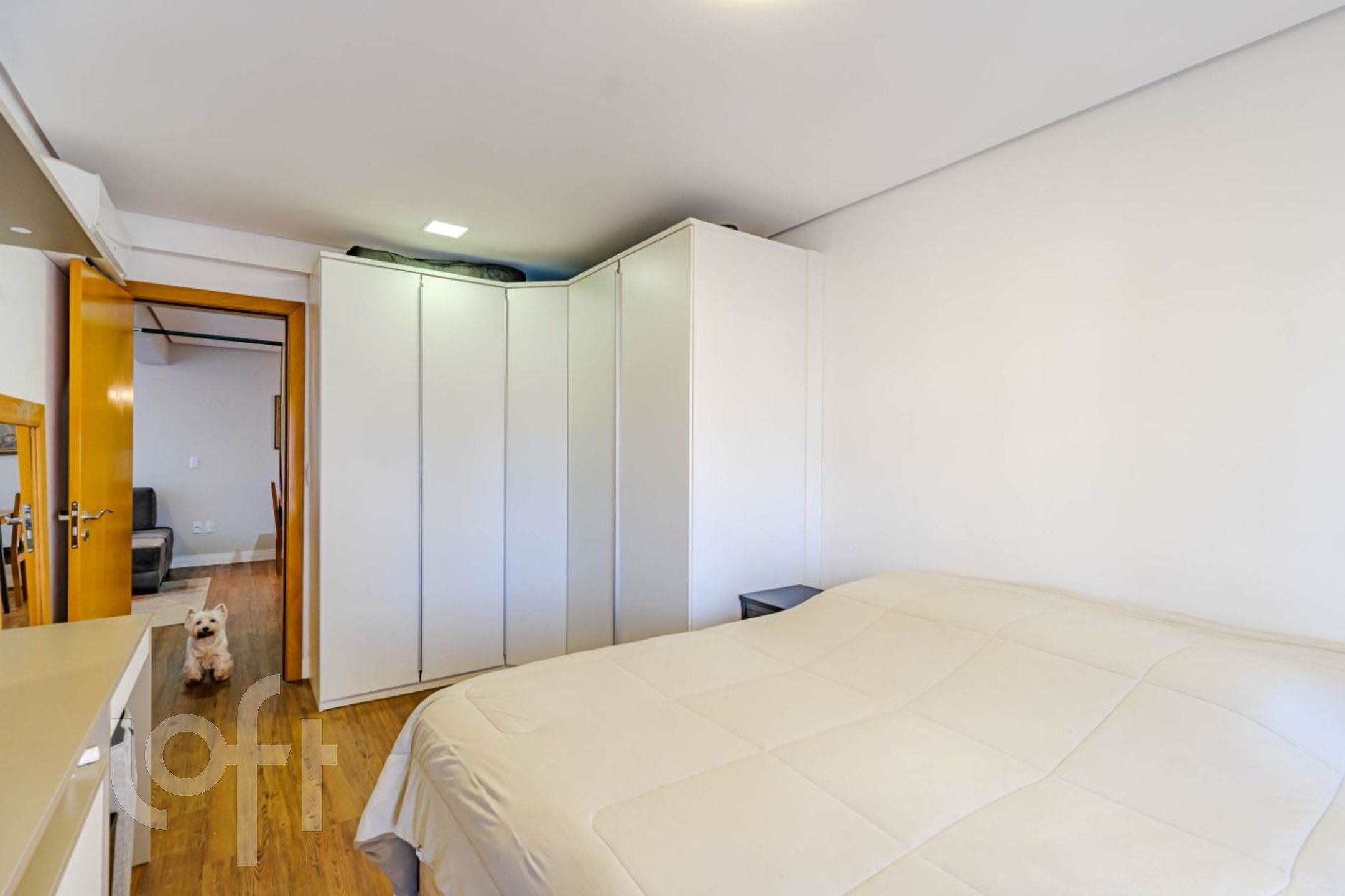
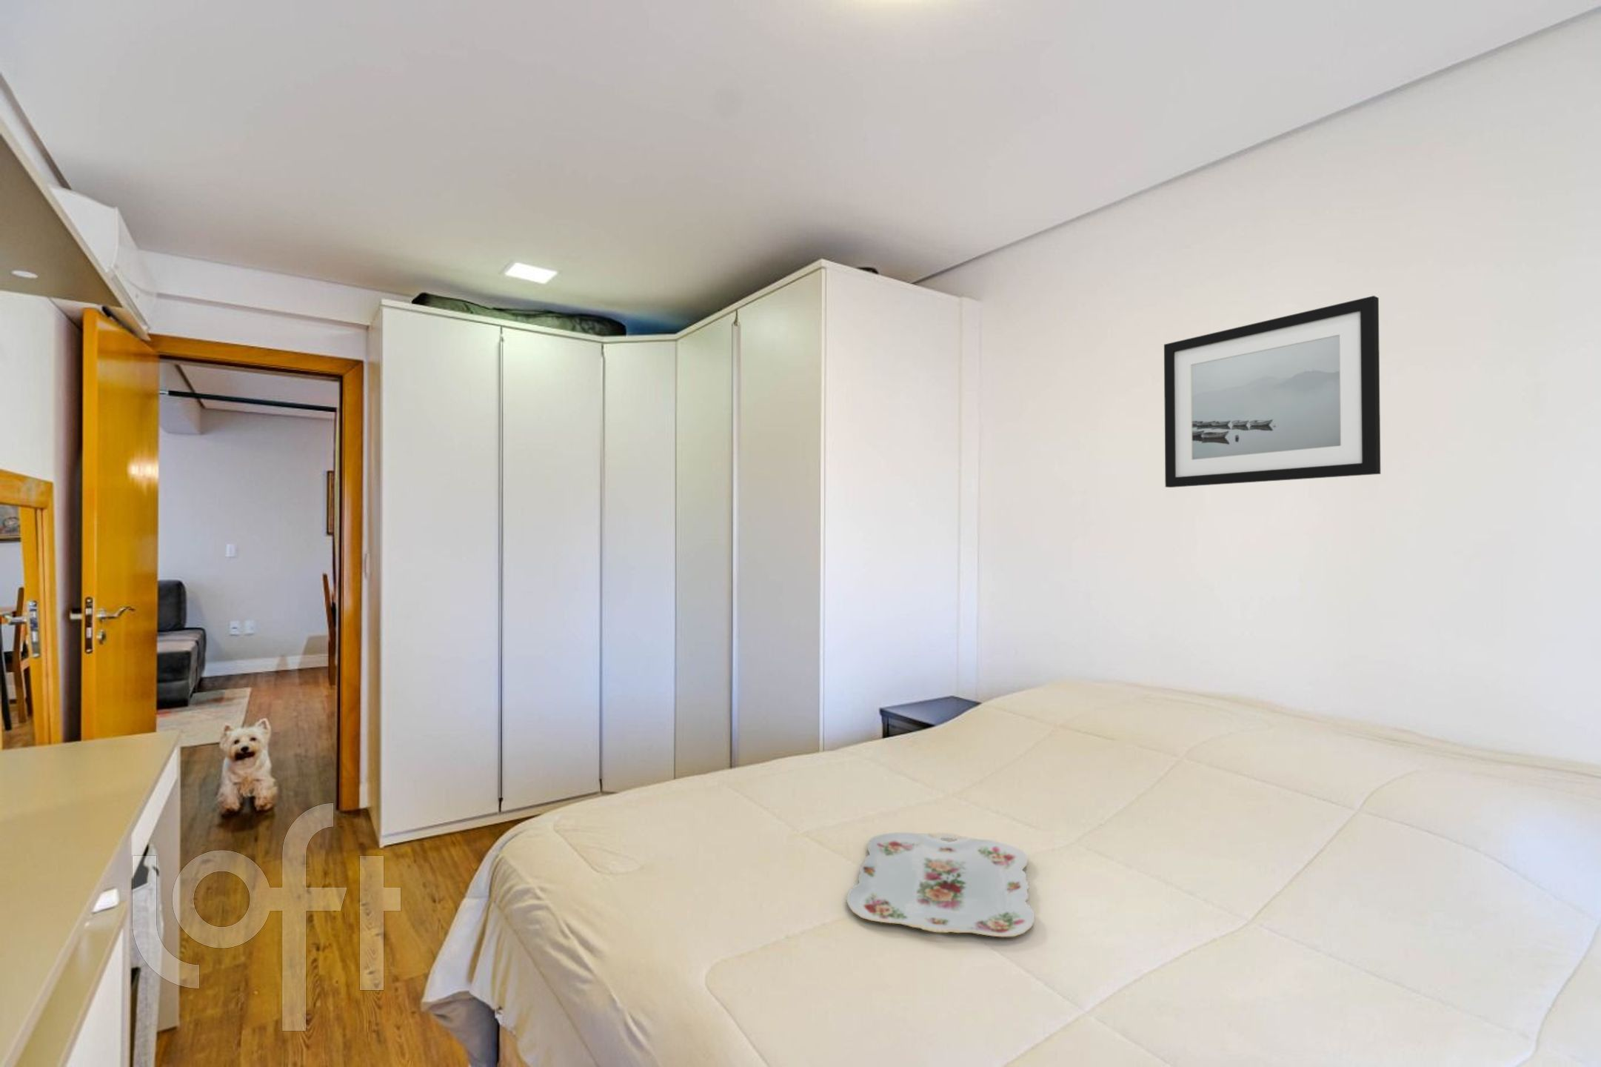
+ wall art [1163,295,1381,488]
+ serving tray [845,831,1036,937]
